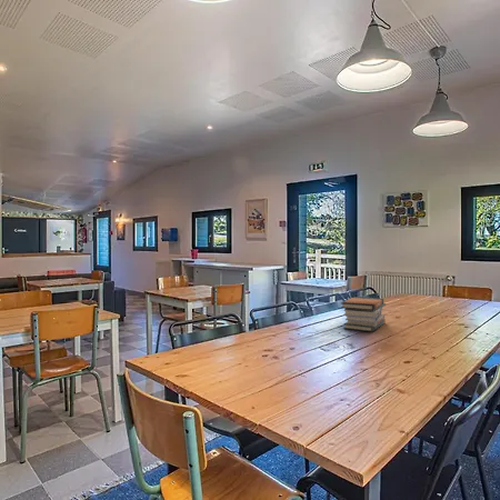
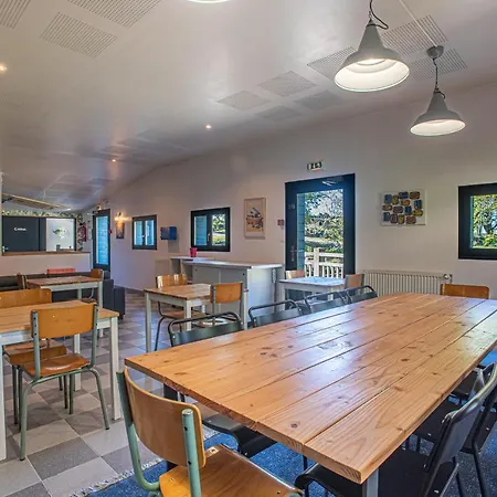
- book stack [340,296,387,333]
